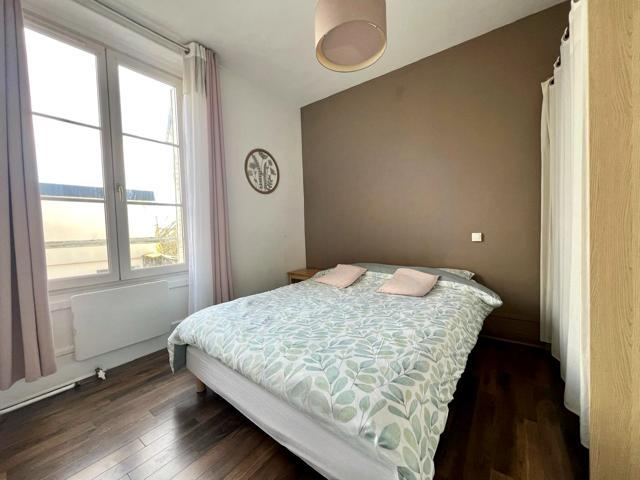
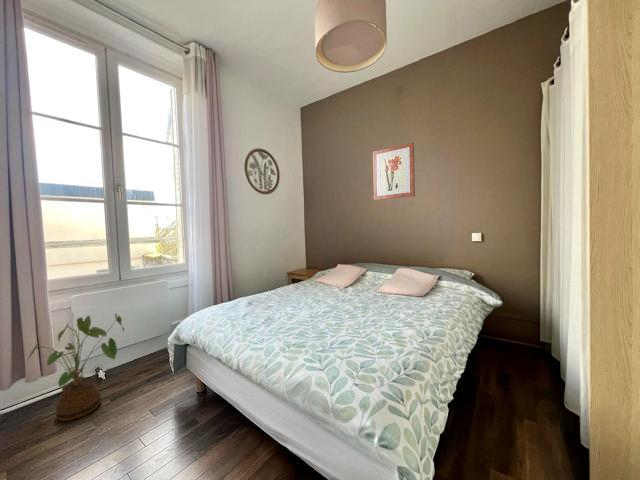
+ house plant [26,312,125,422]
+ wall art [372,141,416,201]
